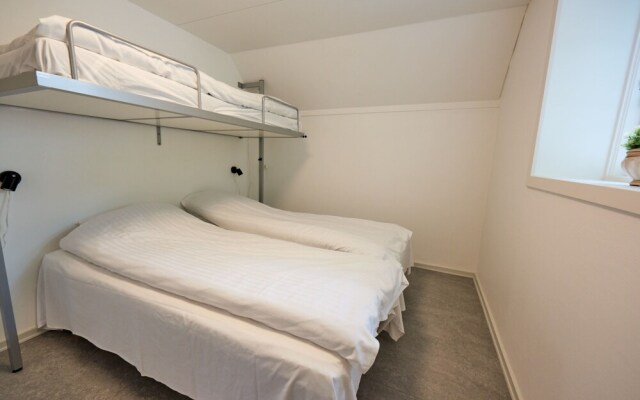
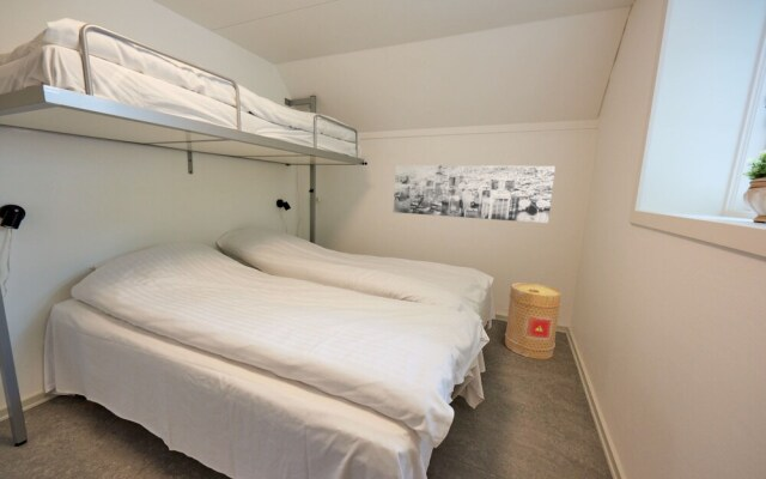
+ wall art [393,164,557,224]
+ basket [504,281,563,360]
